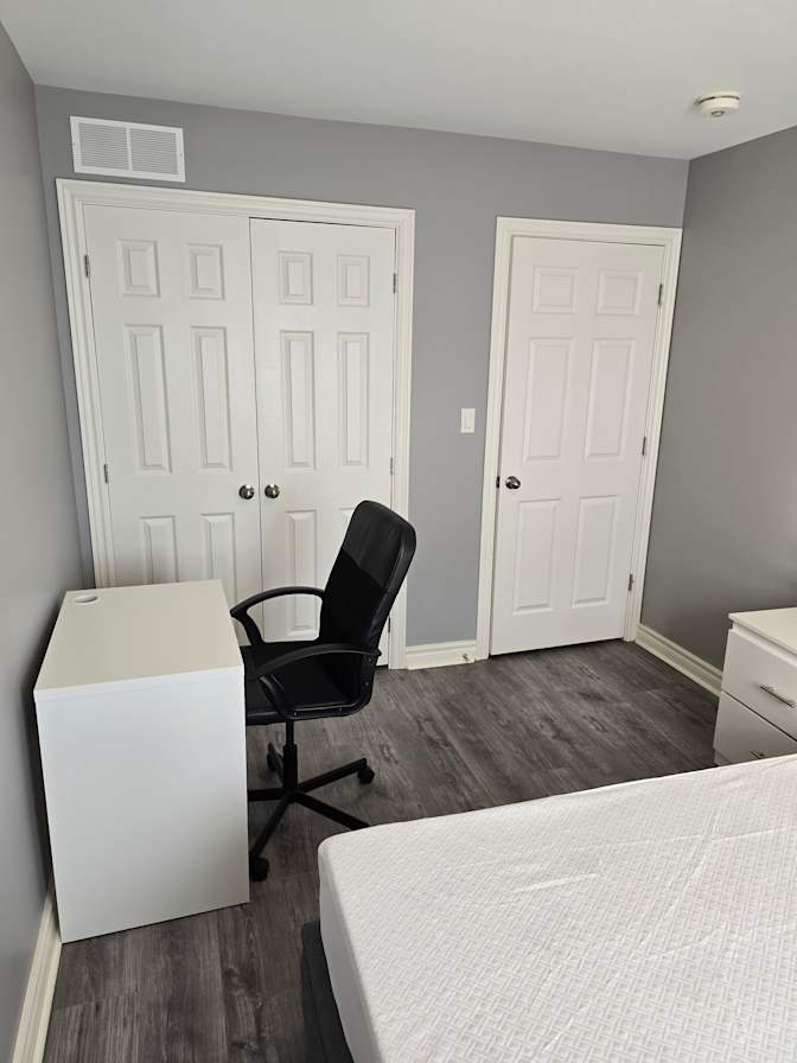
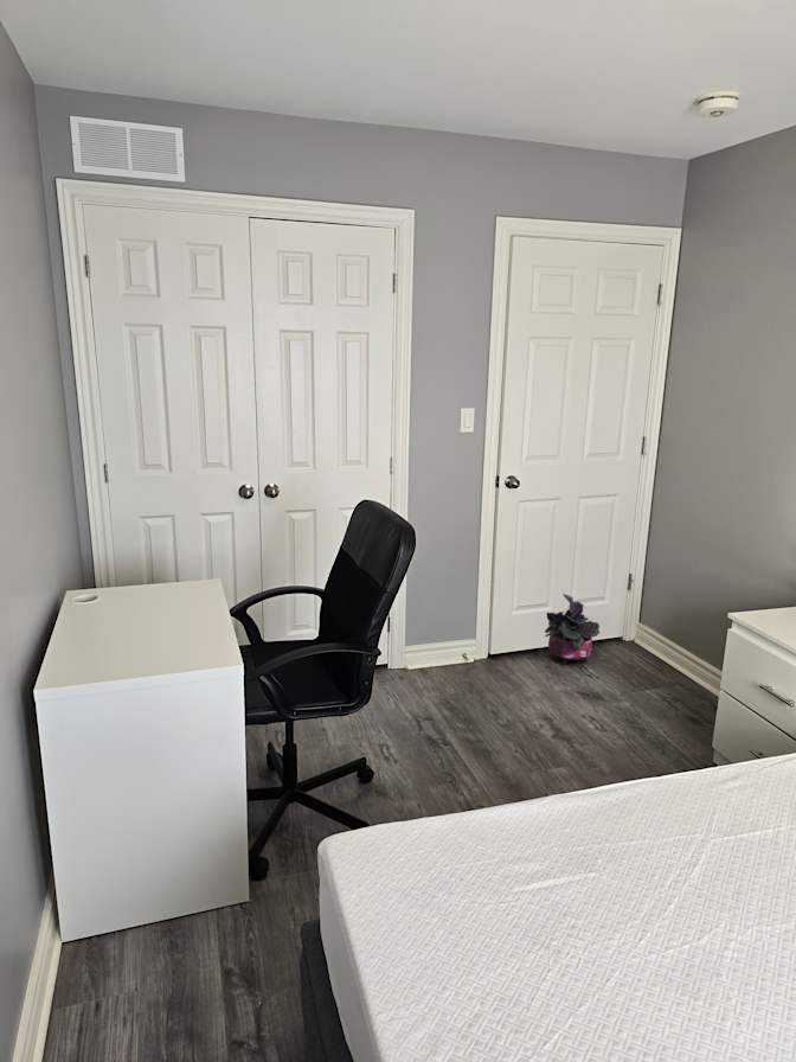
+ potted plant [544,593,601,666]
